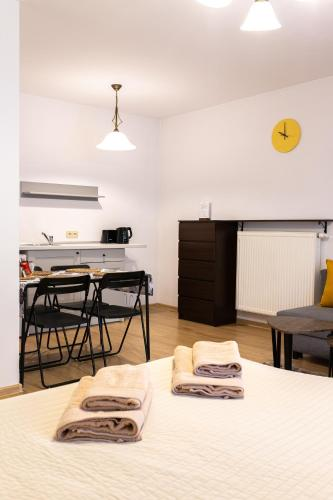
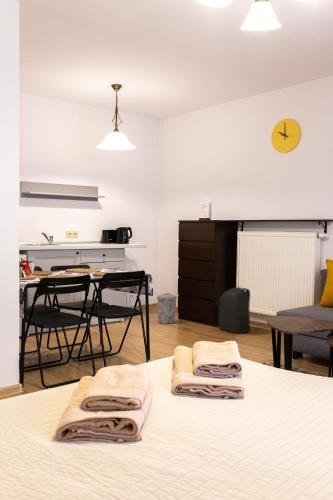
+ trash can [156,292,178,325]
+ backpack [218,285,251,334]
